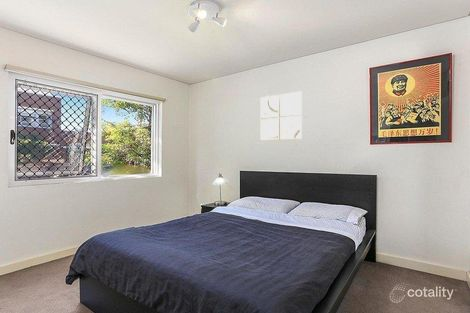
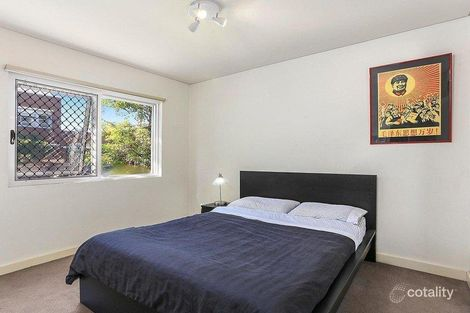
- wall art [259,90,303,141]
